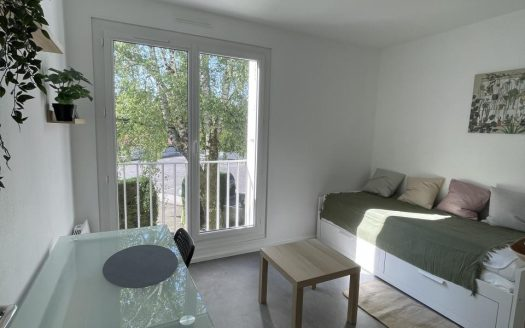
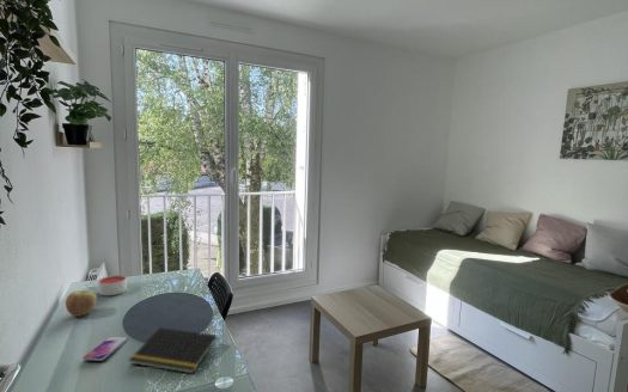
+ apple [65,289,98,318]
+ candle [97,274,128,296]
+ smartphone [83,335,129,362]
+ notepad [128,326,219,374]
